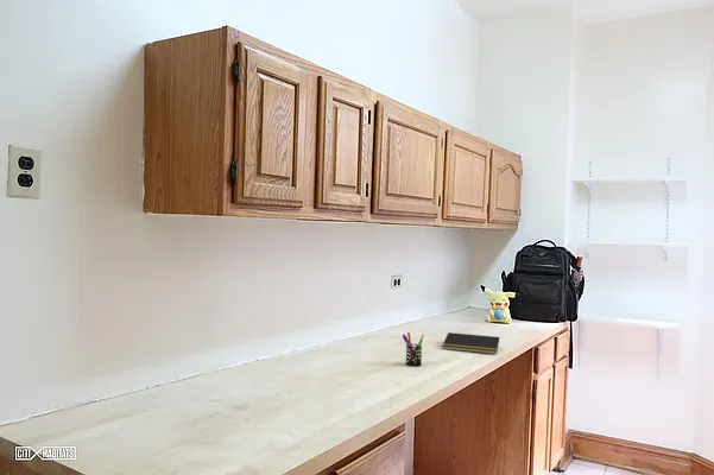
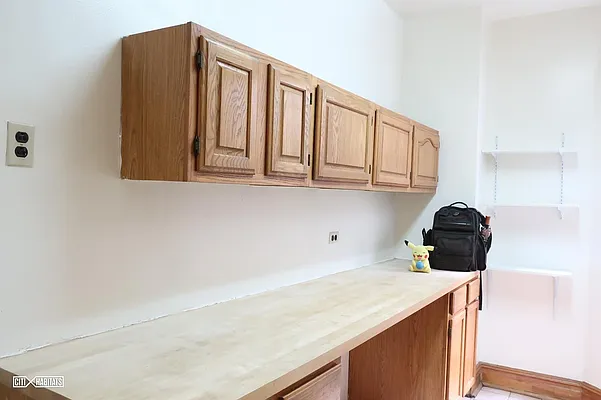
- notepad [441,331,500,355]
- pen holder [402,331,425,367]
